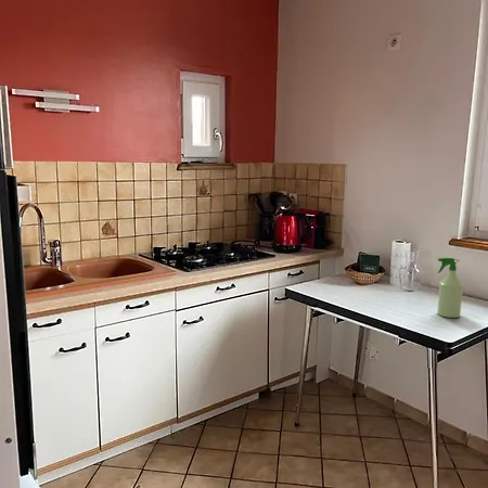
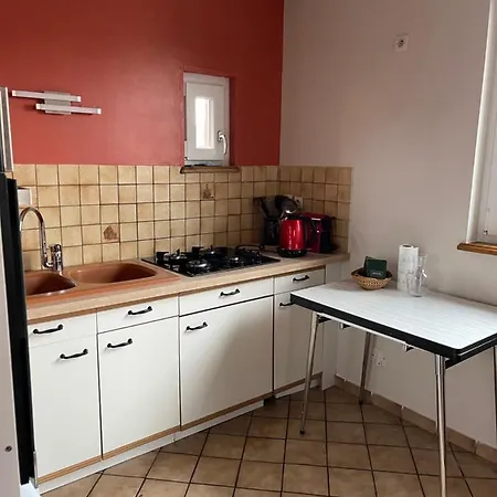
- spray bottle [437,257,464,319]
